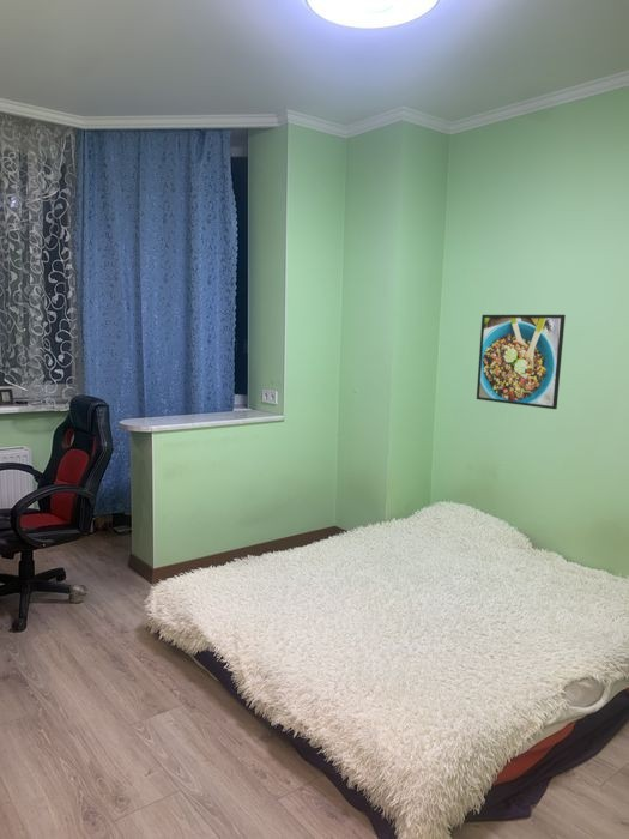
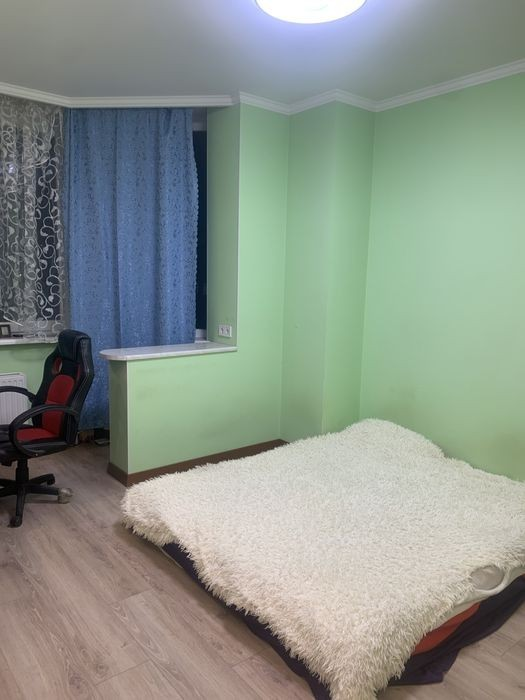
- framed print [476,314,567,410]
